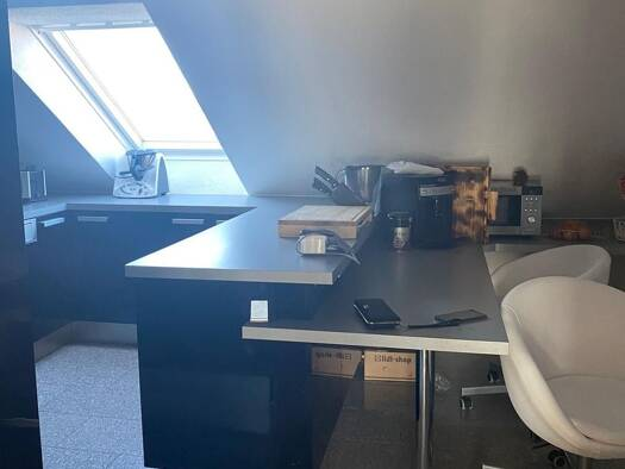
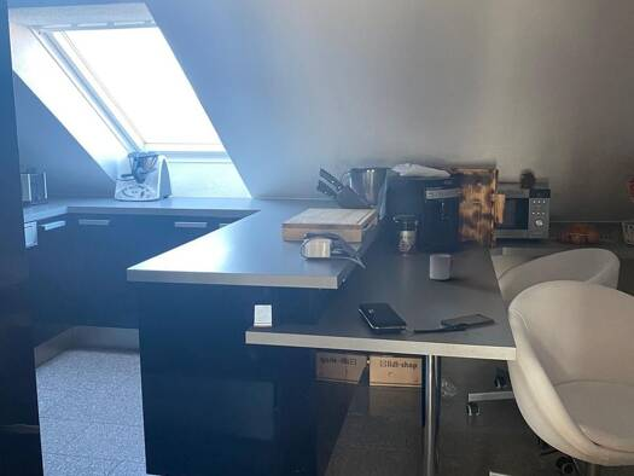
+ cup [429,252,454,280]
